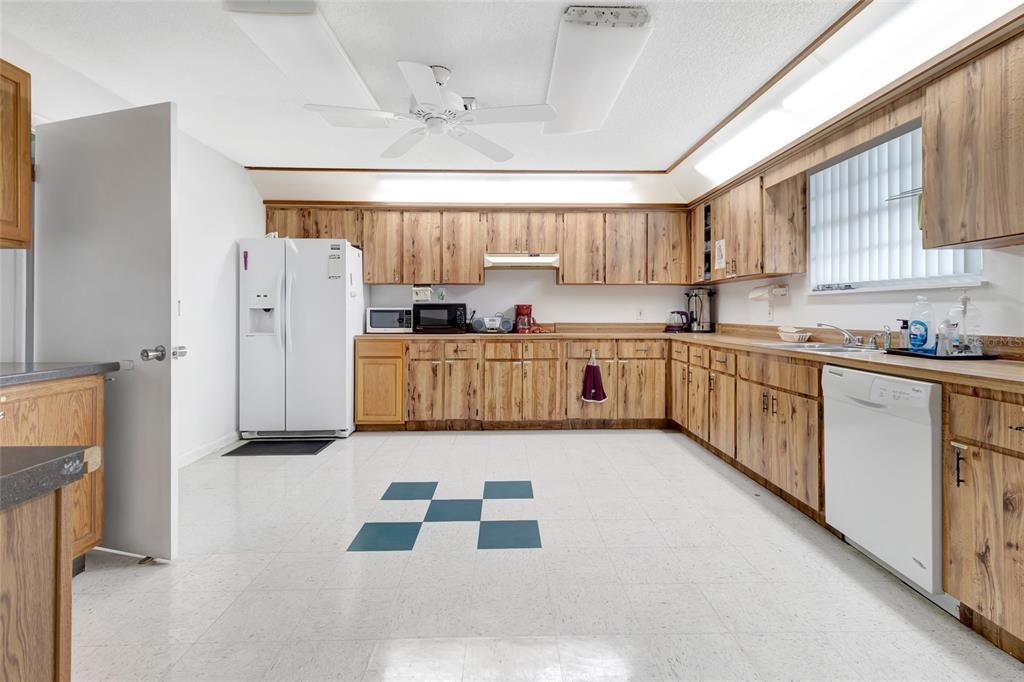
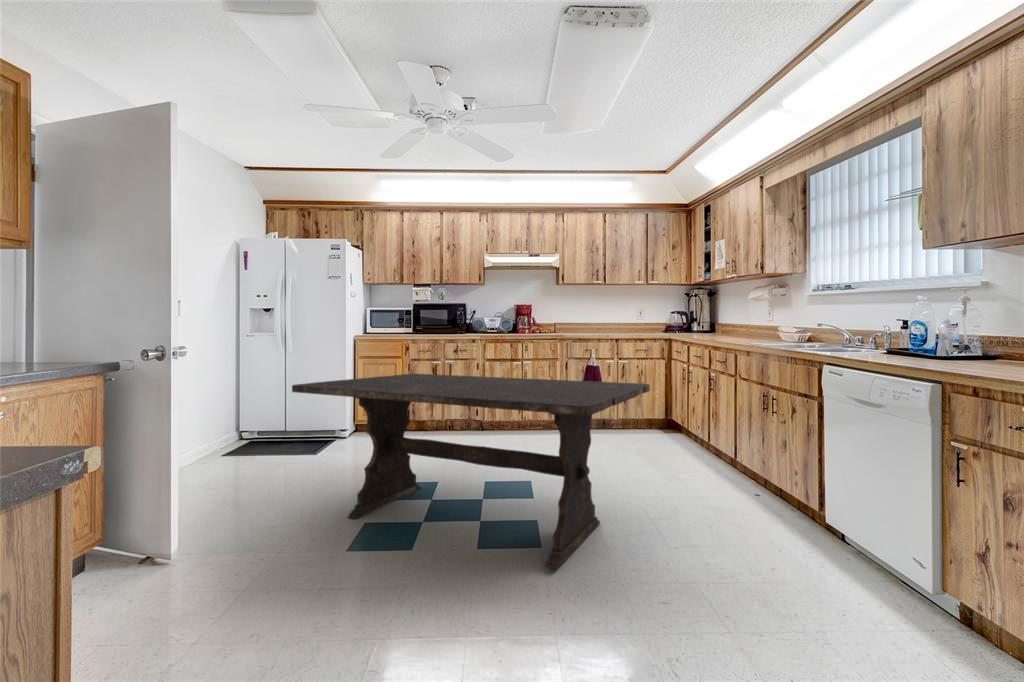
+ dining table [291,373,651,570]
